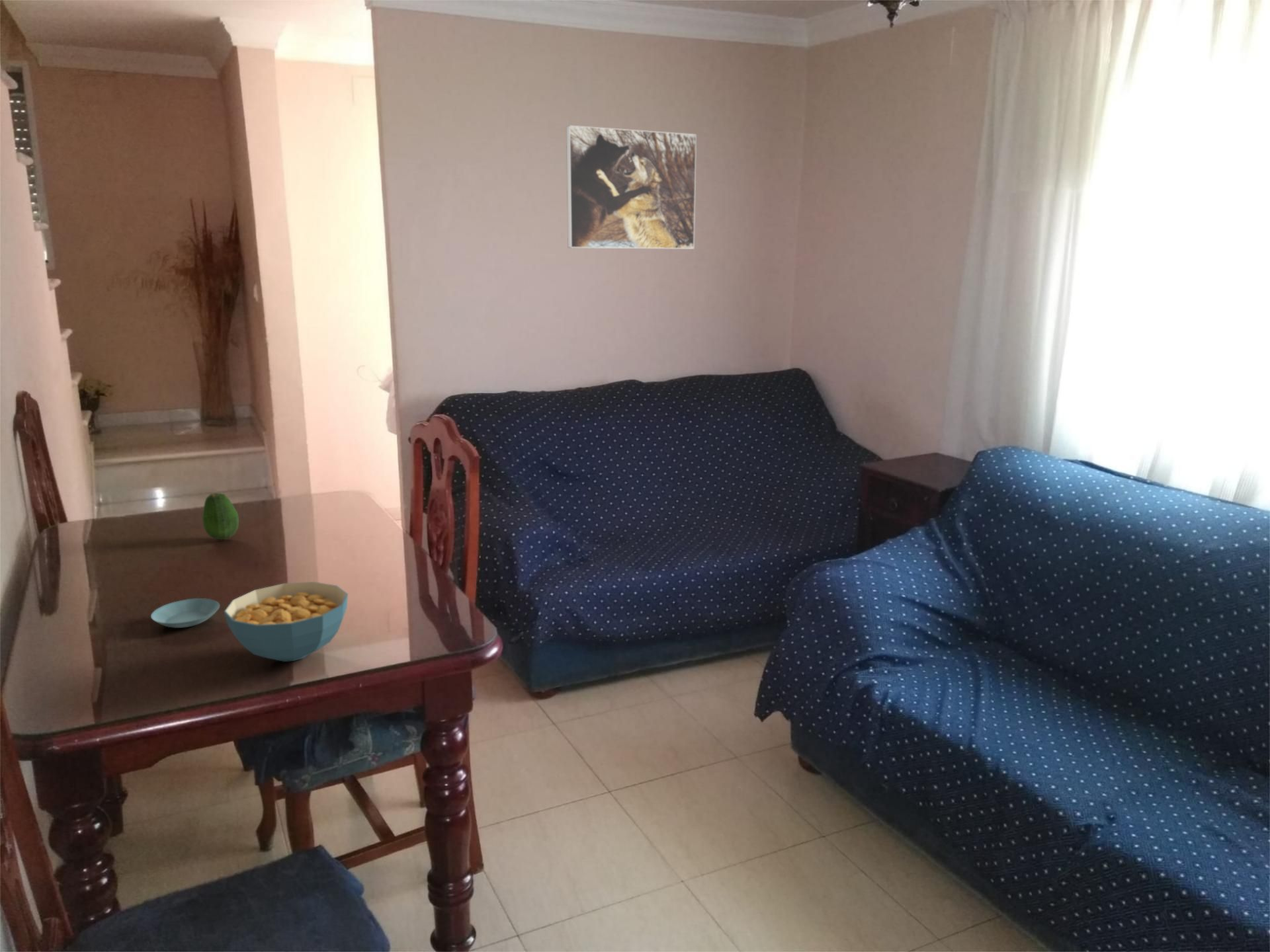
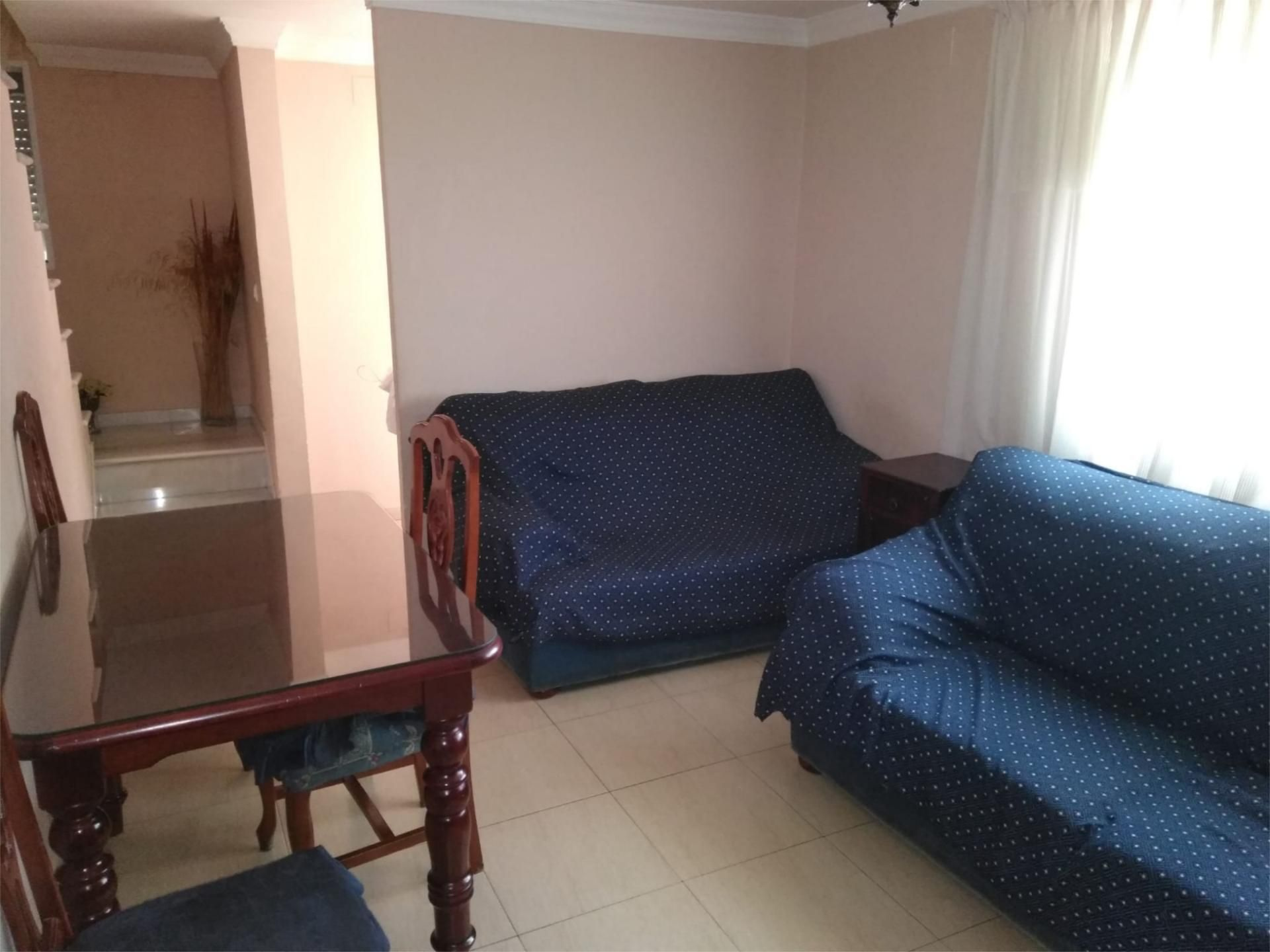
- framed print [566,124,697,250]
- fruit [202,492,239,540]
- cereal bowl [224,581,349,662]
- saucer [150,598,220,629]
